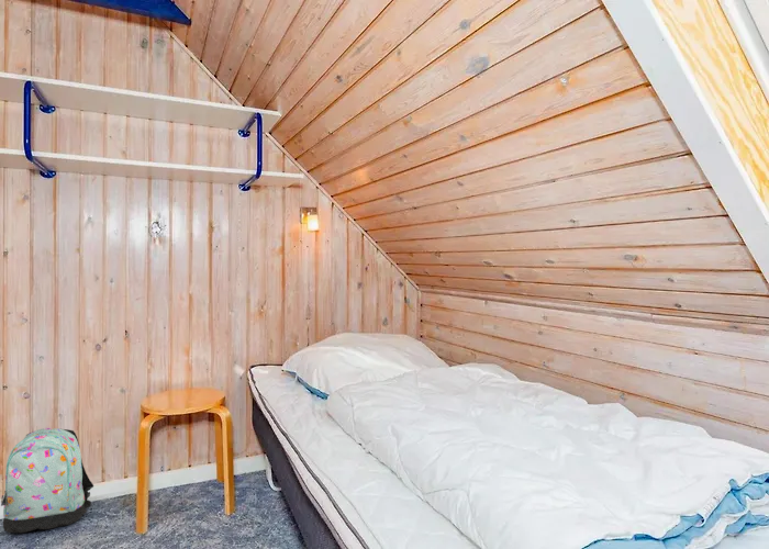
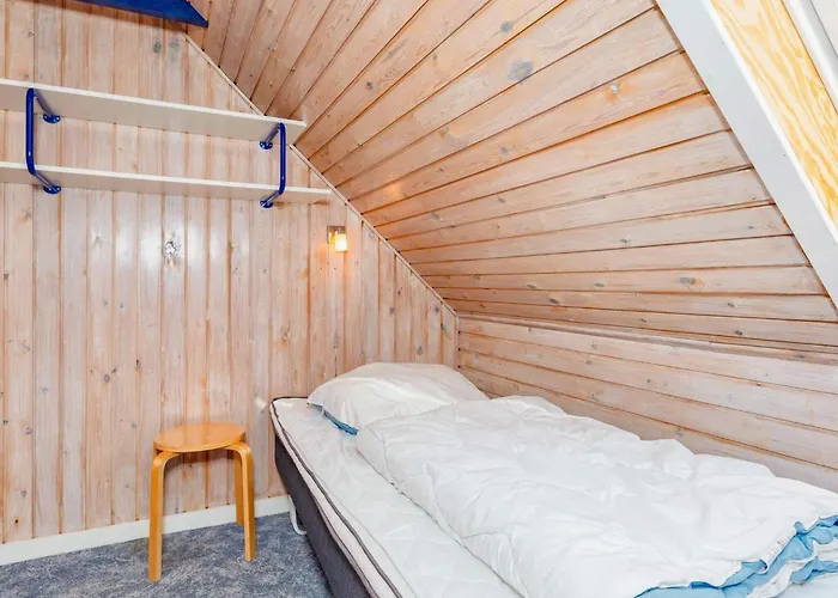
- backpack [0,427,94,534]
